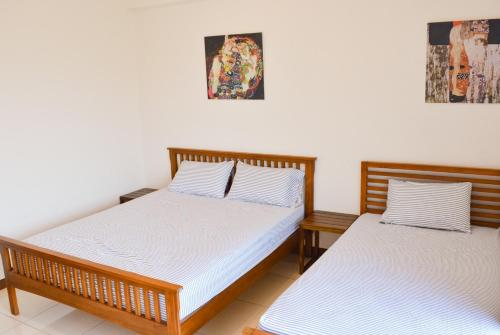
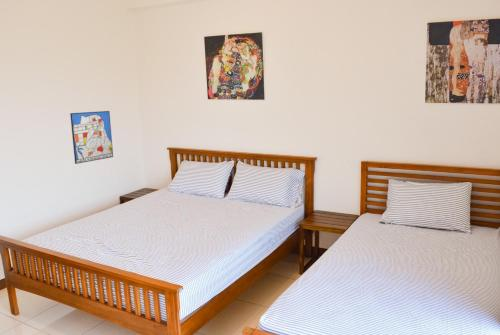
+ wall art [69,110,114,165]
